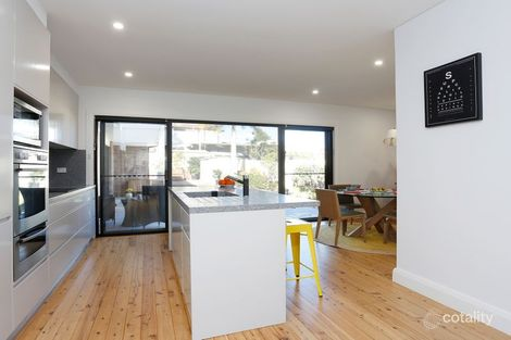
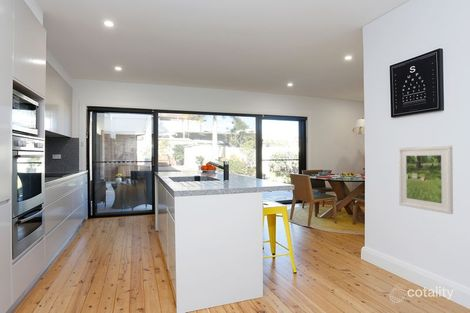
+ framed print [398,145,454,215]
